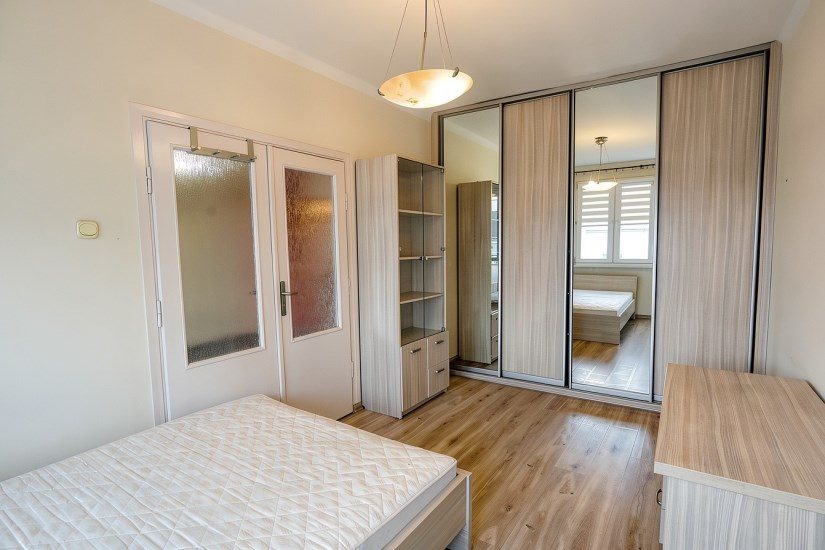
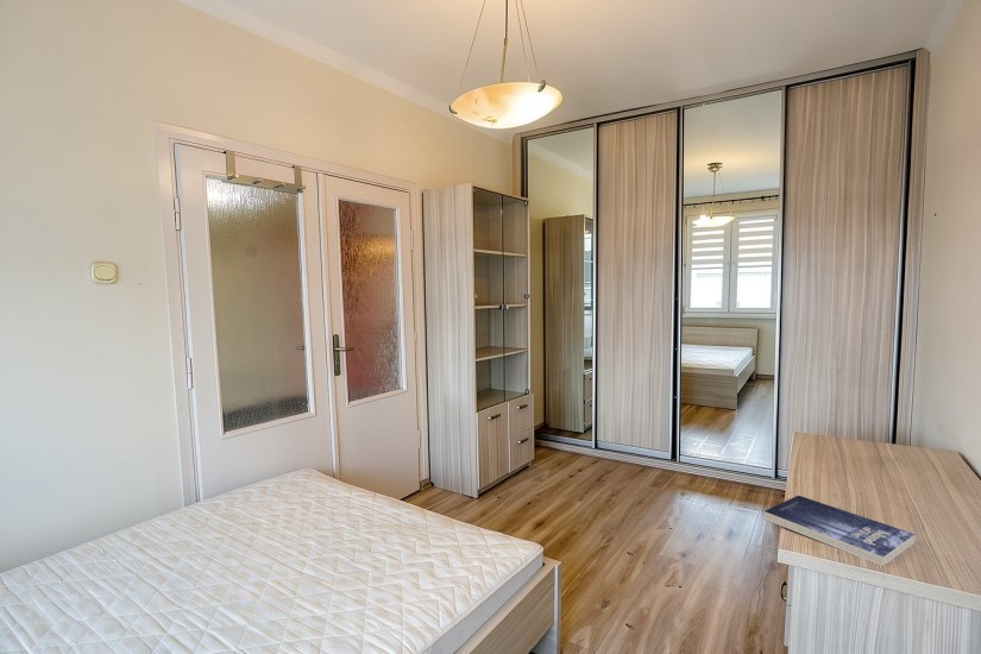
+ book [763,495,917,567]
